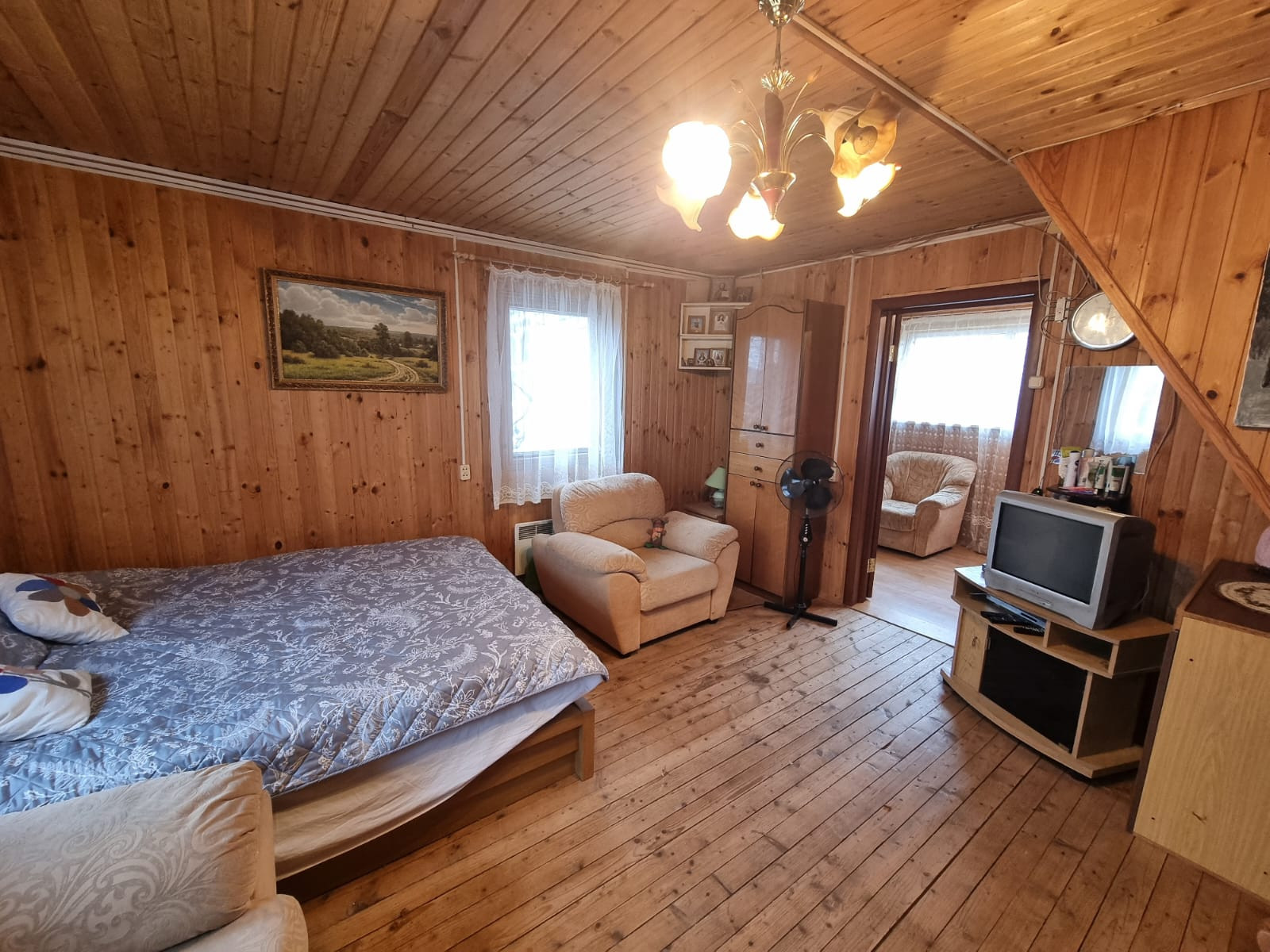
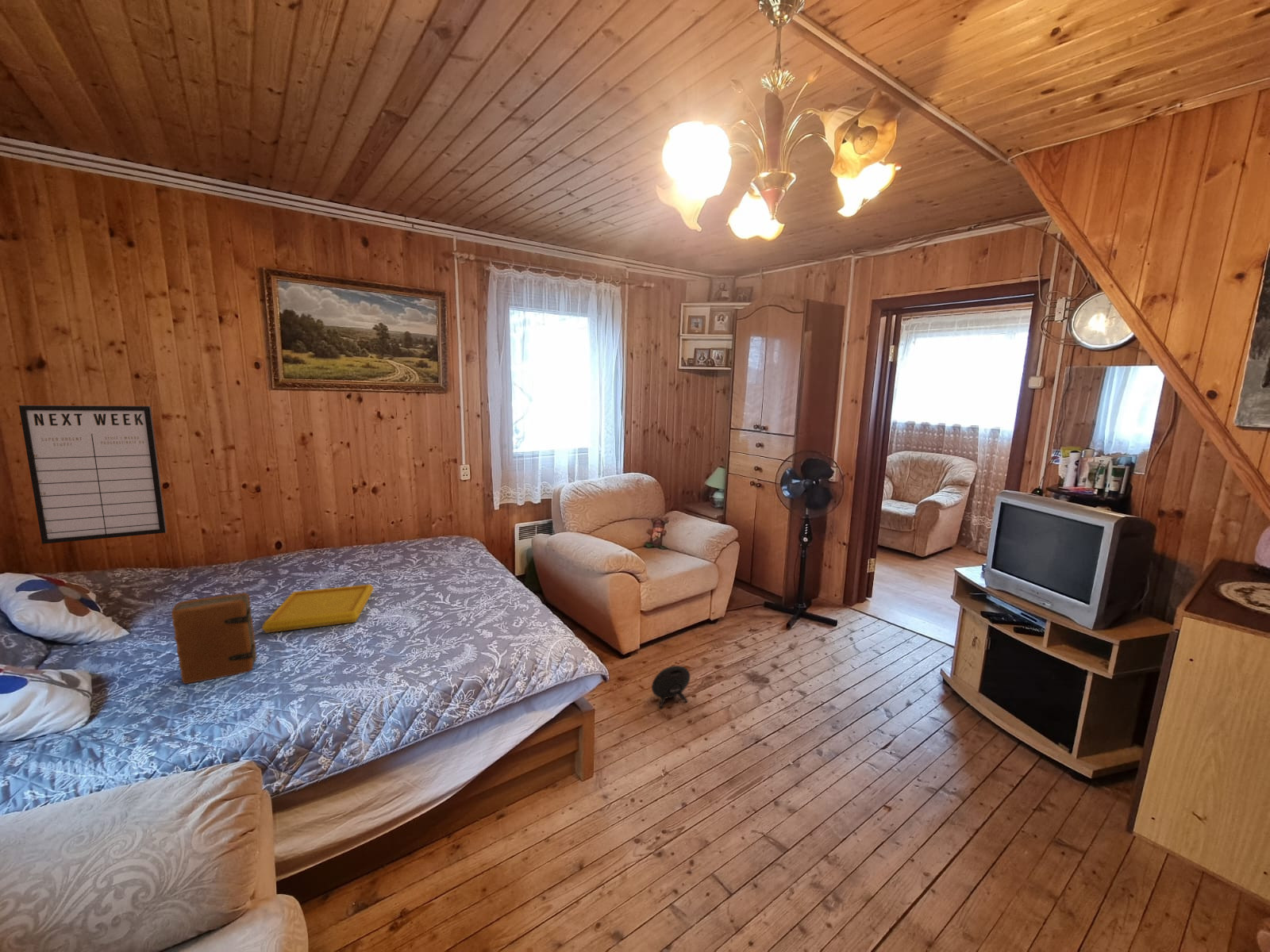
+ serving tray [261,584,375,634]
+ speaker [651,665,691,708]
+ book [171,592,257,685]
+ writing board [18,405,167,545]
